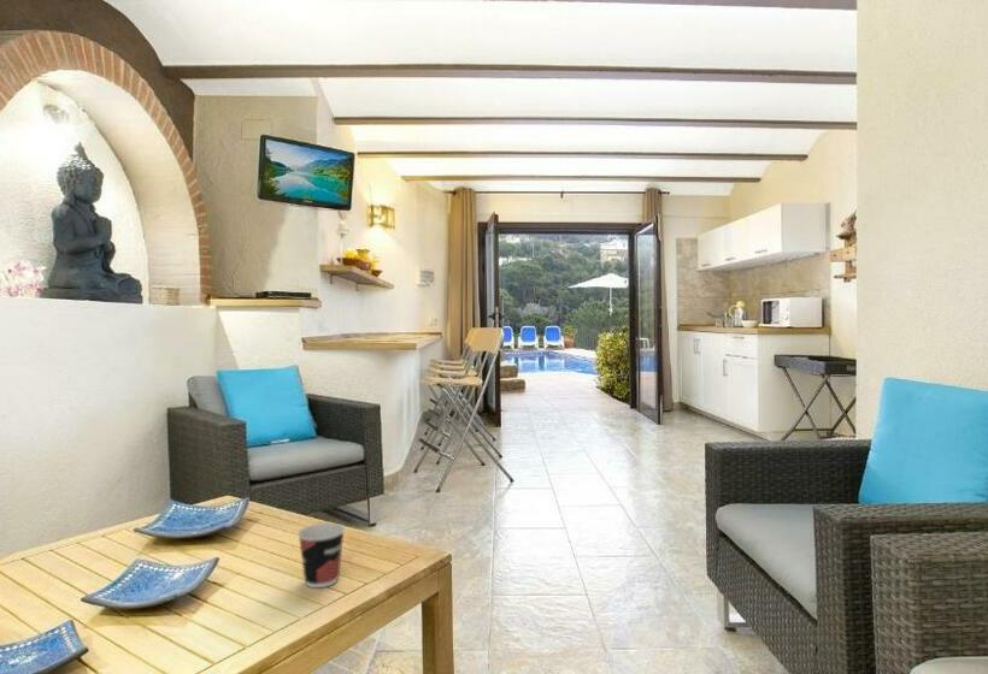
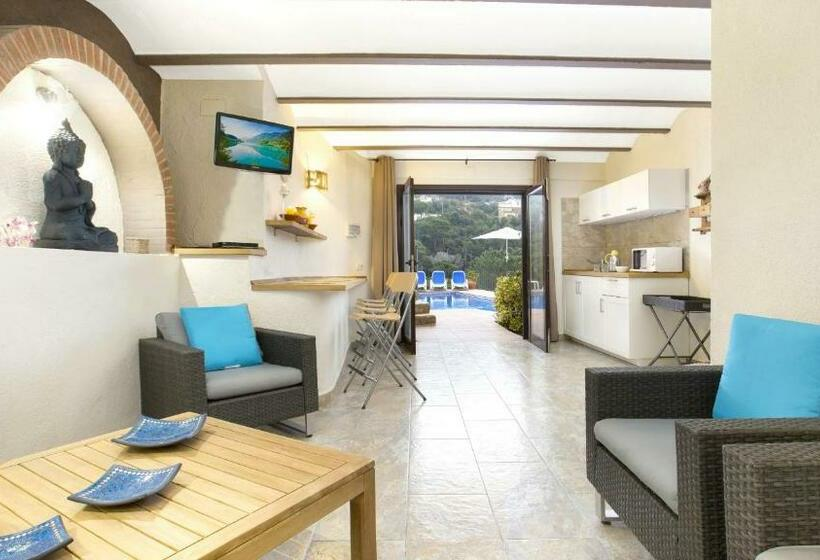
- cup [296,522,346,589]
